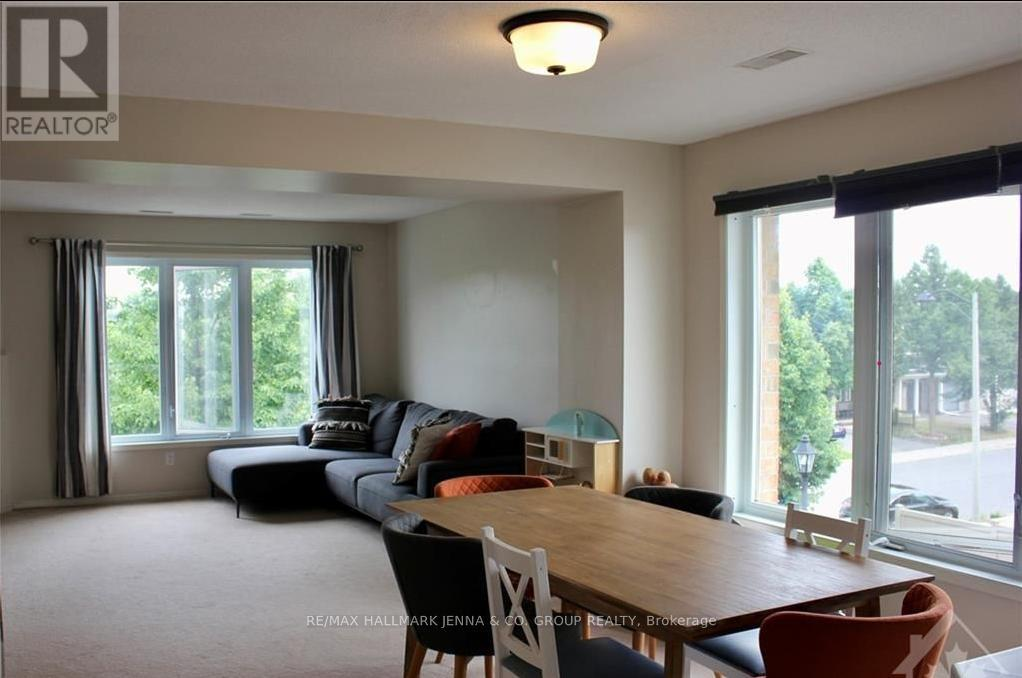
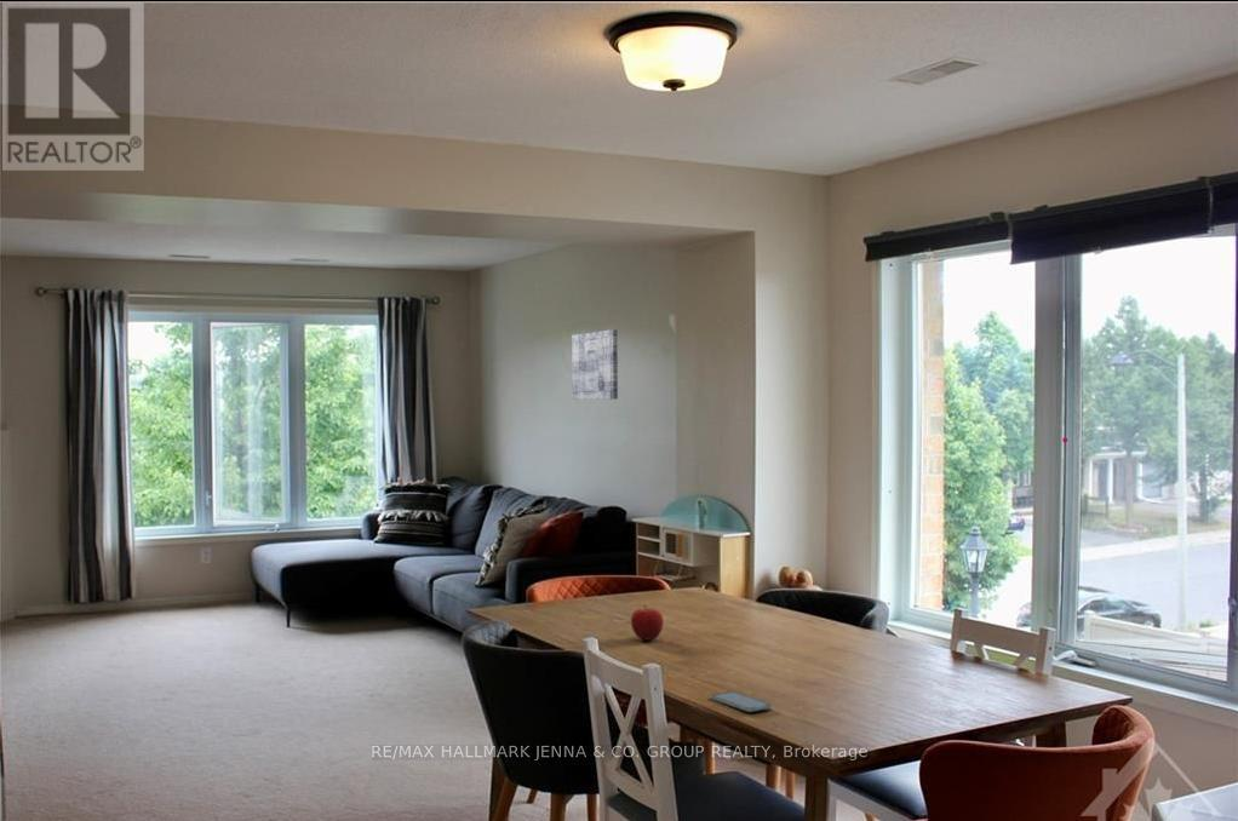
+ smartphone [709,690,773,713]
+ wall art [571,328,619,401]
+ fruit [630,603,665,642]
